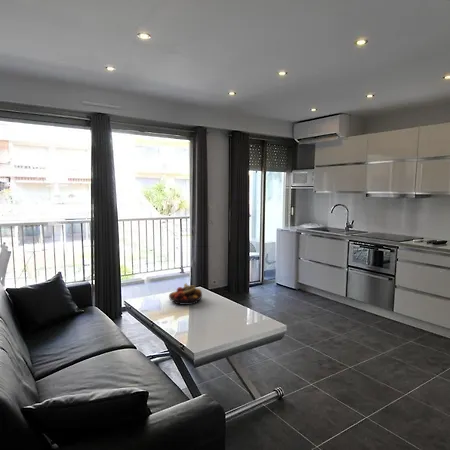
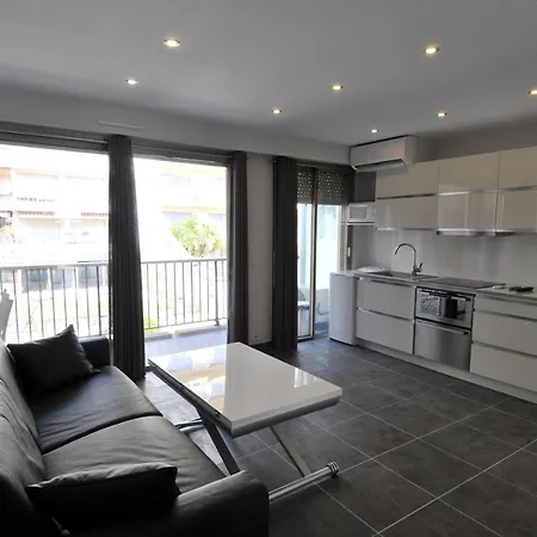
- fruit bowl [168,282,203,306]
